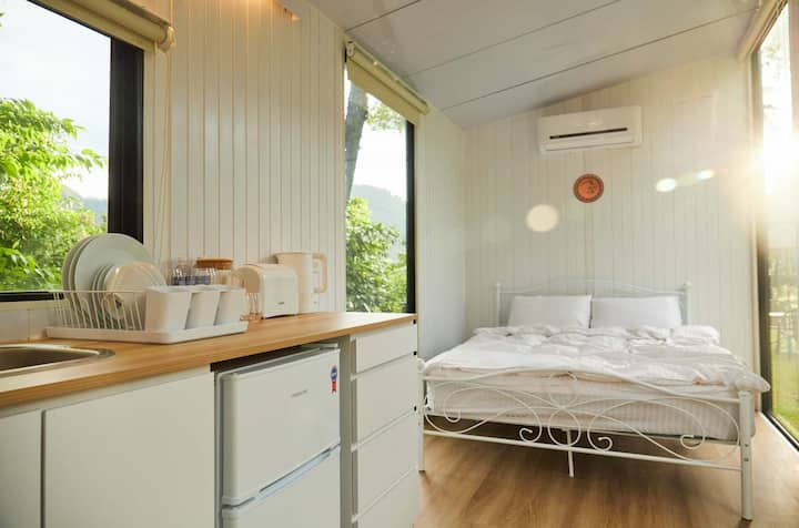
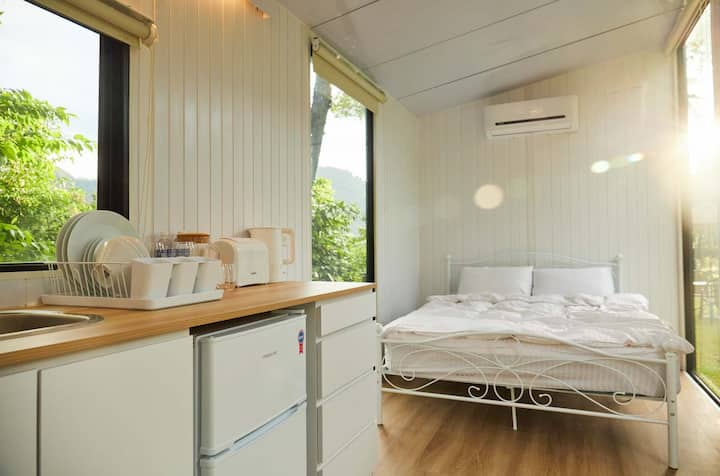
- decorative plate [572,173,605,204]
